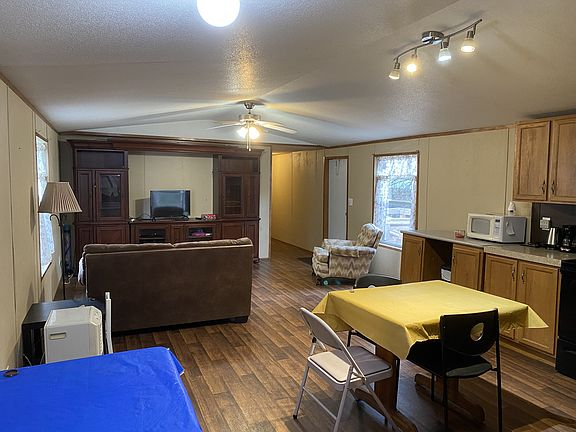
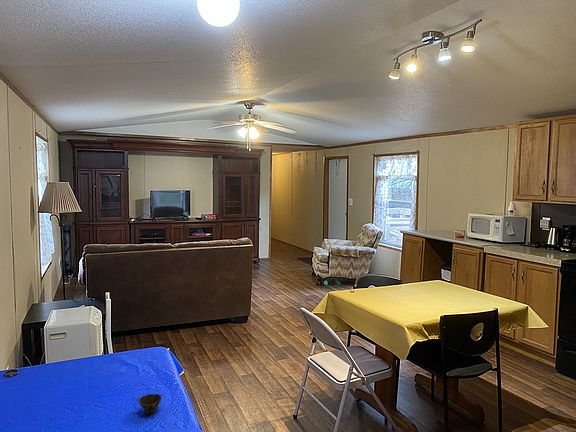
+ cup [137,393,163,415]
